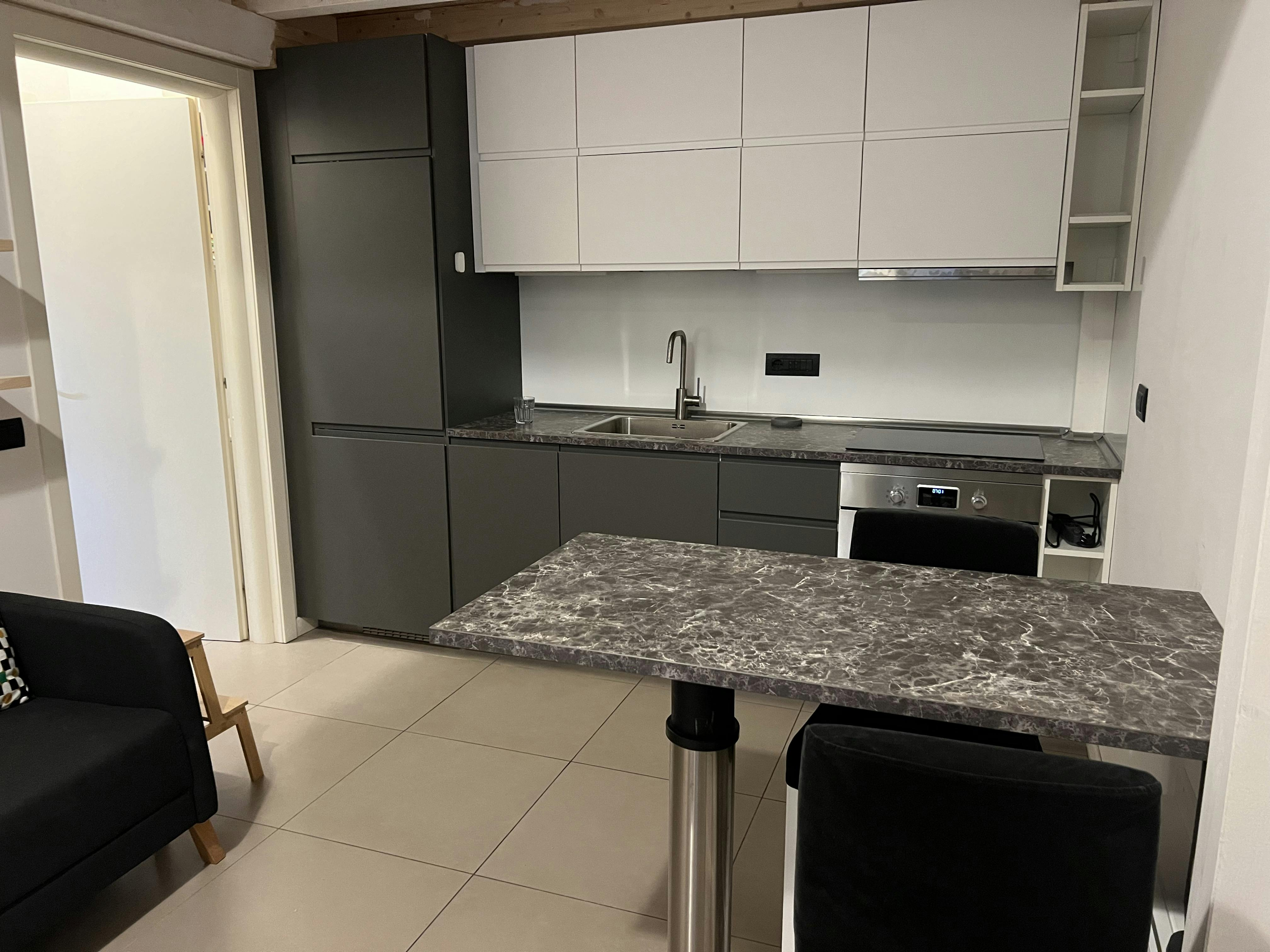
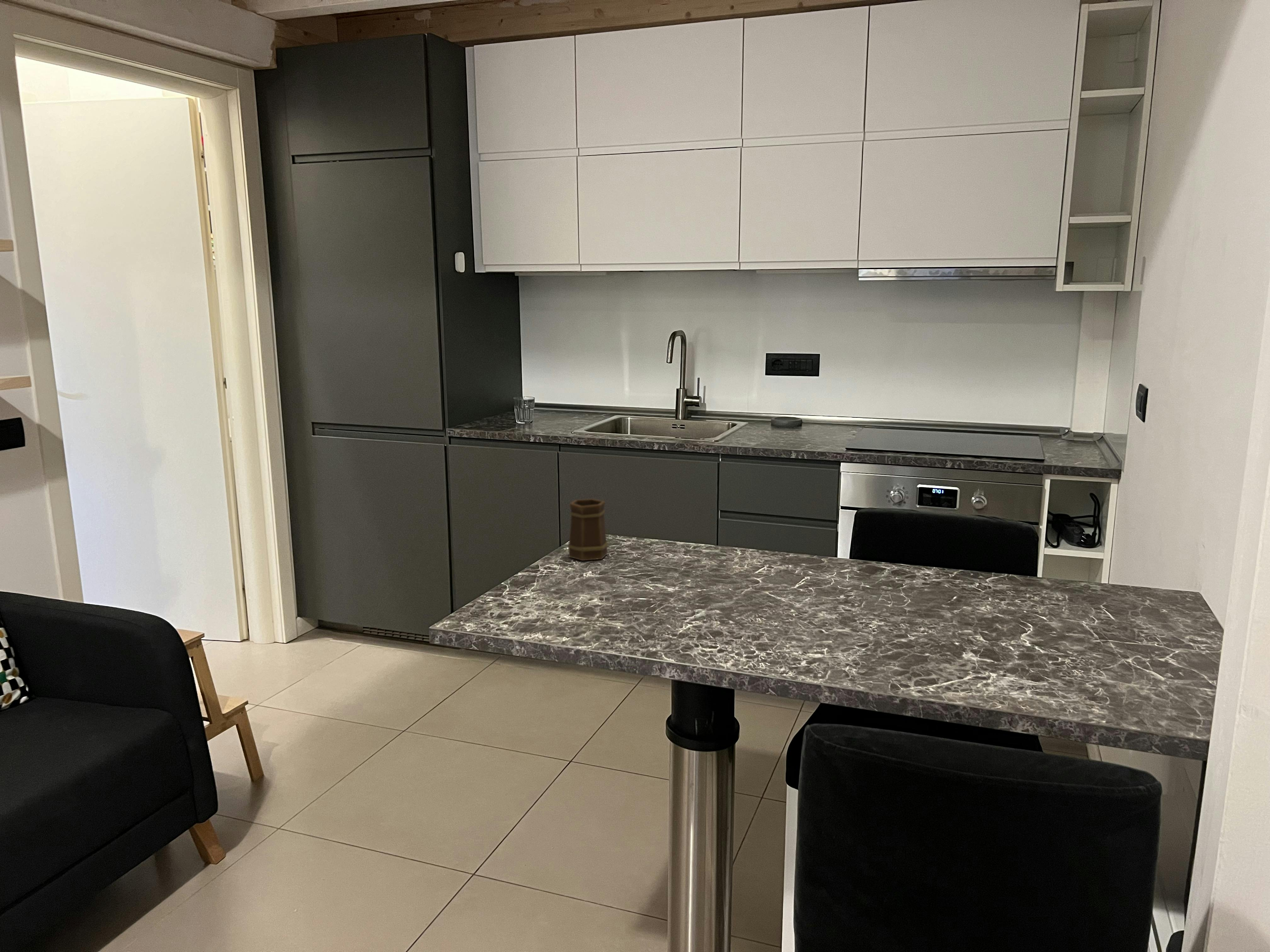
+ mug [568,498,608,561]
